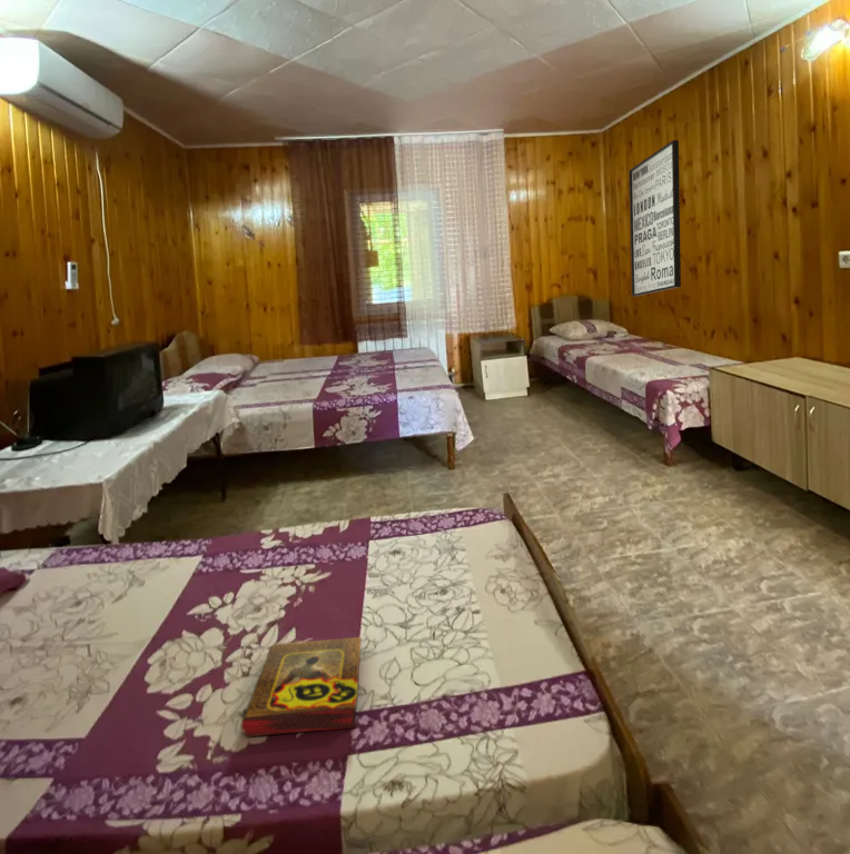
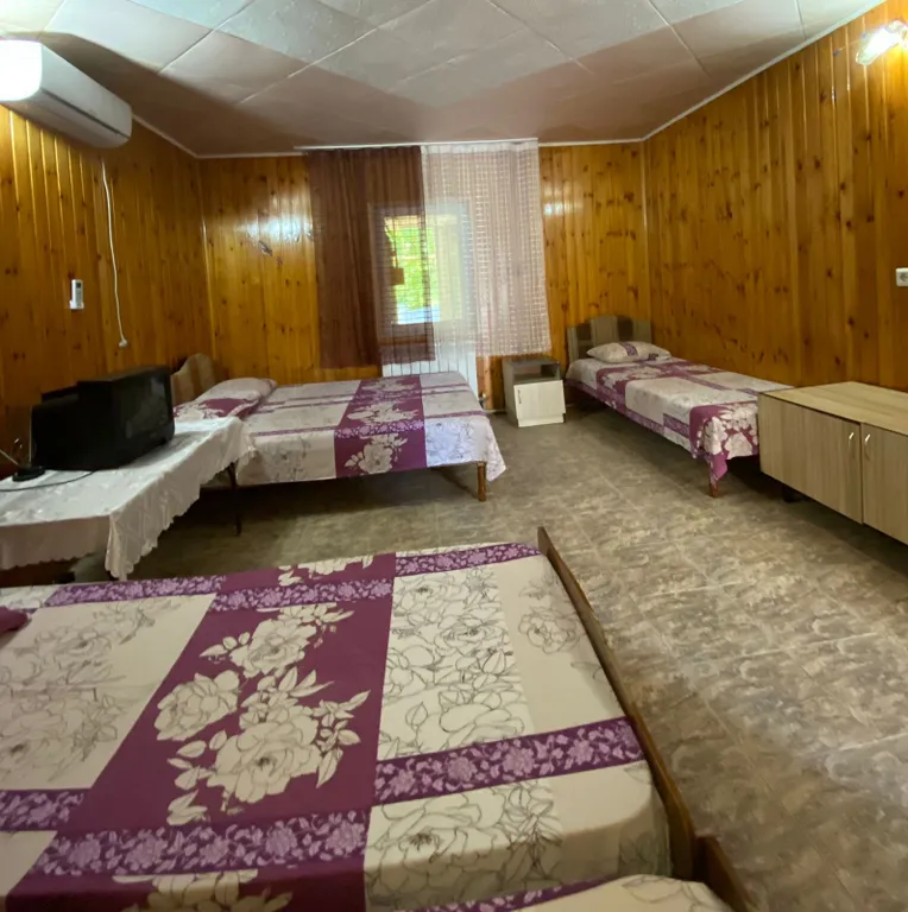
- wall art [627,139,682,298]
- book [240,636,363,737]
